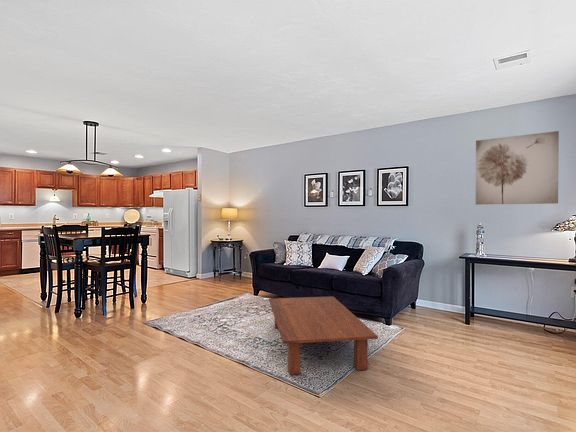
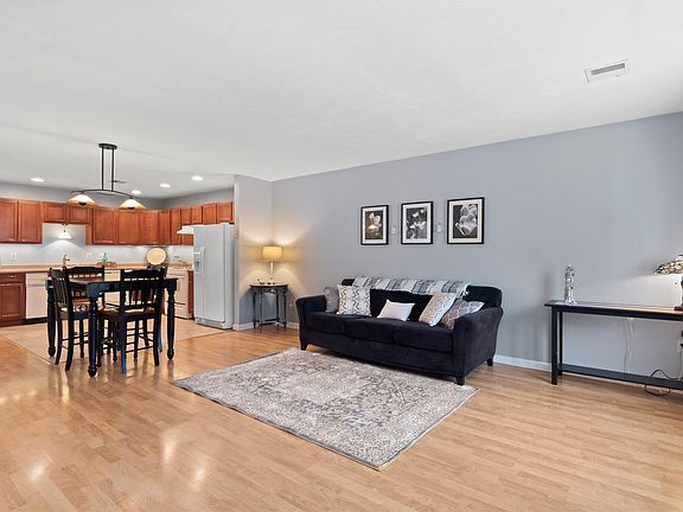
- wall art [475,130,560,206]
- coffee table [268,295,379,376]
